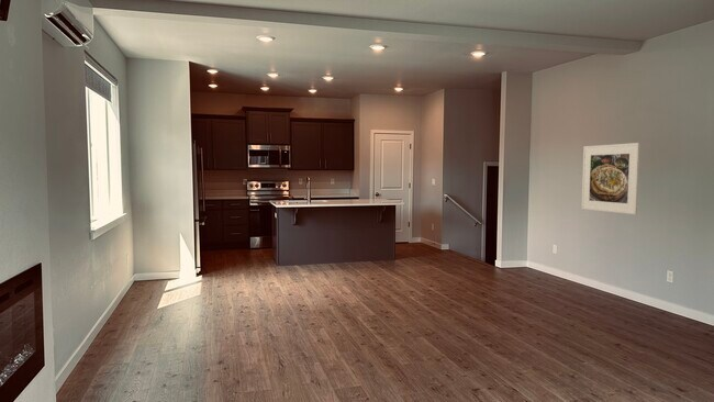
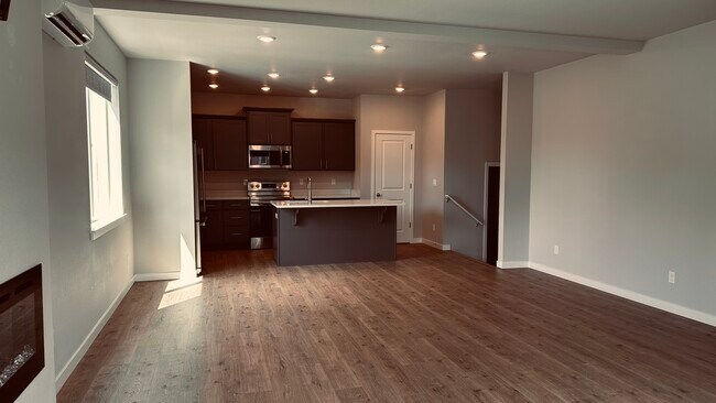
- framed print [581,142,642,215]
